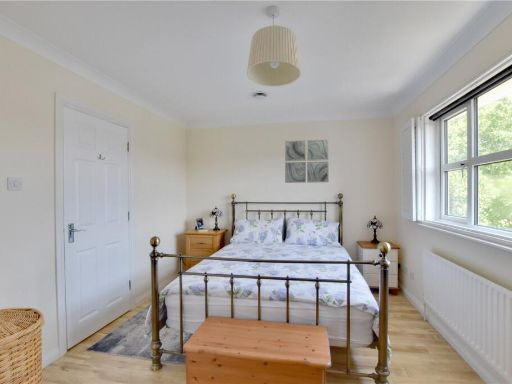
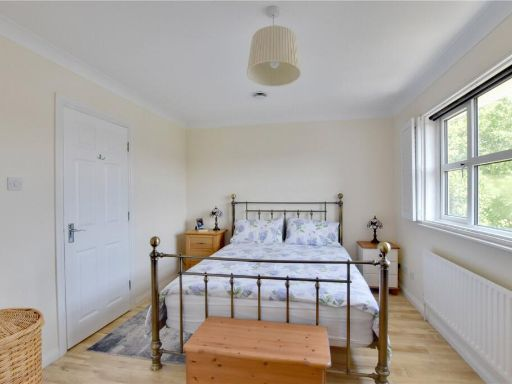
- wall art [284,138,330,184]
